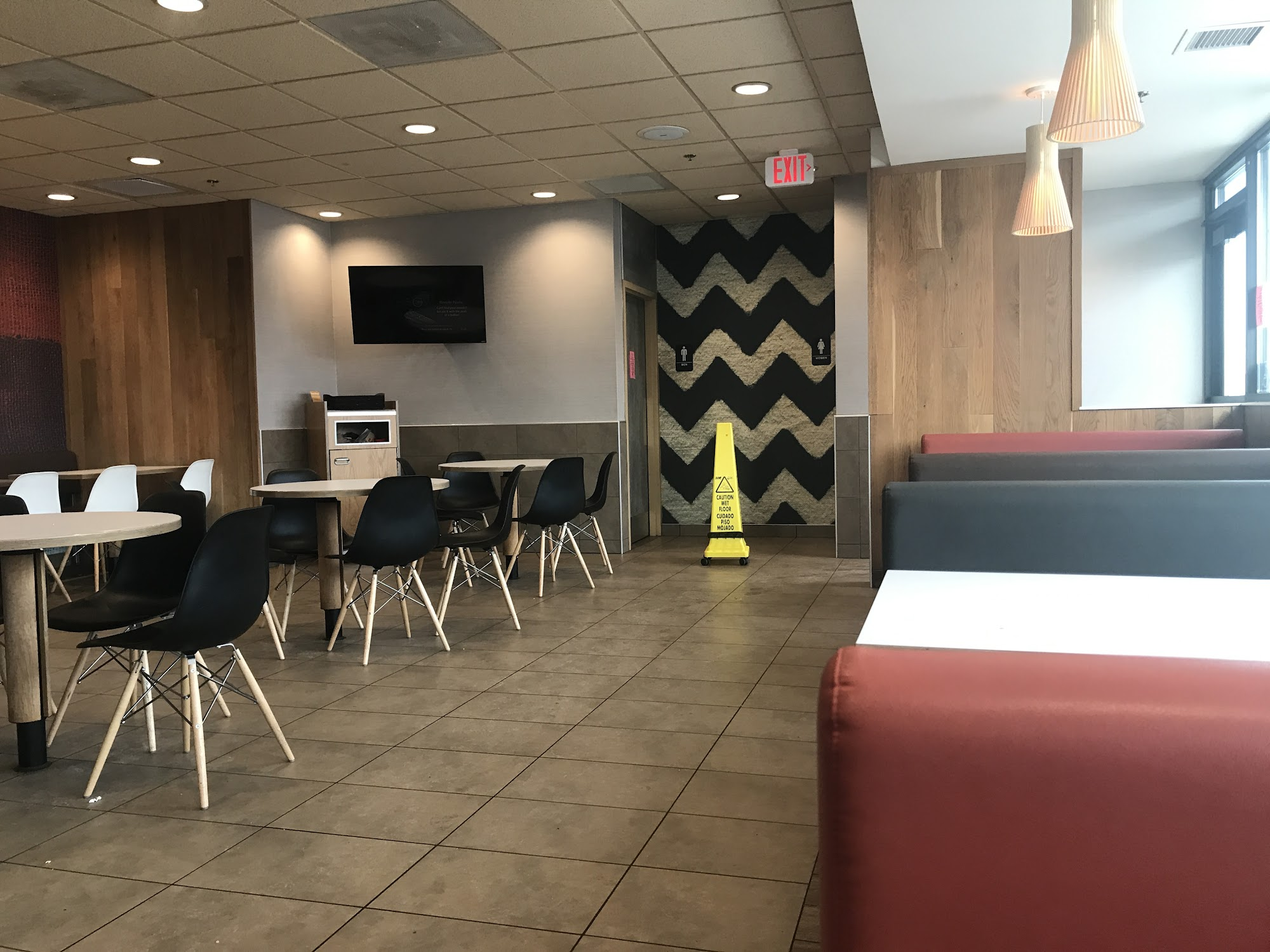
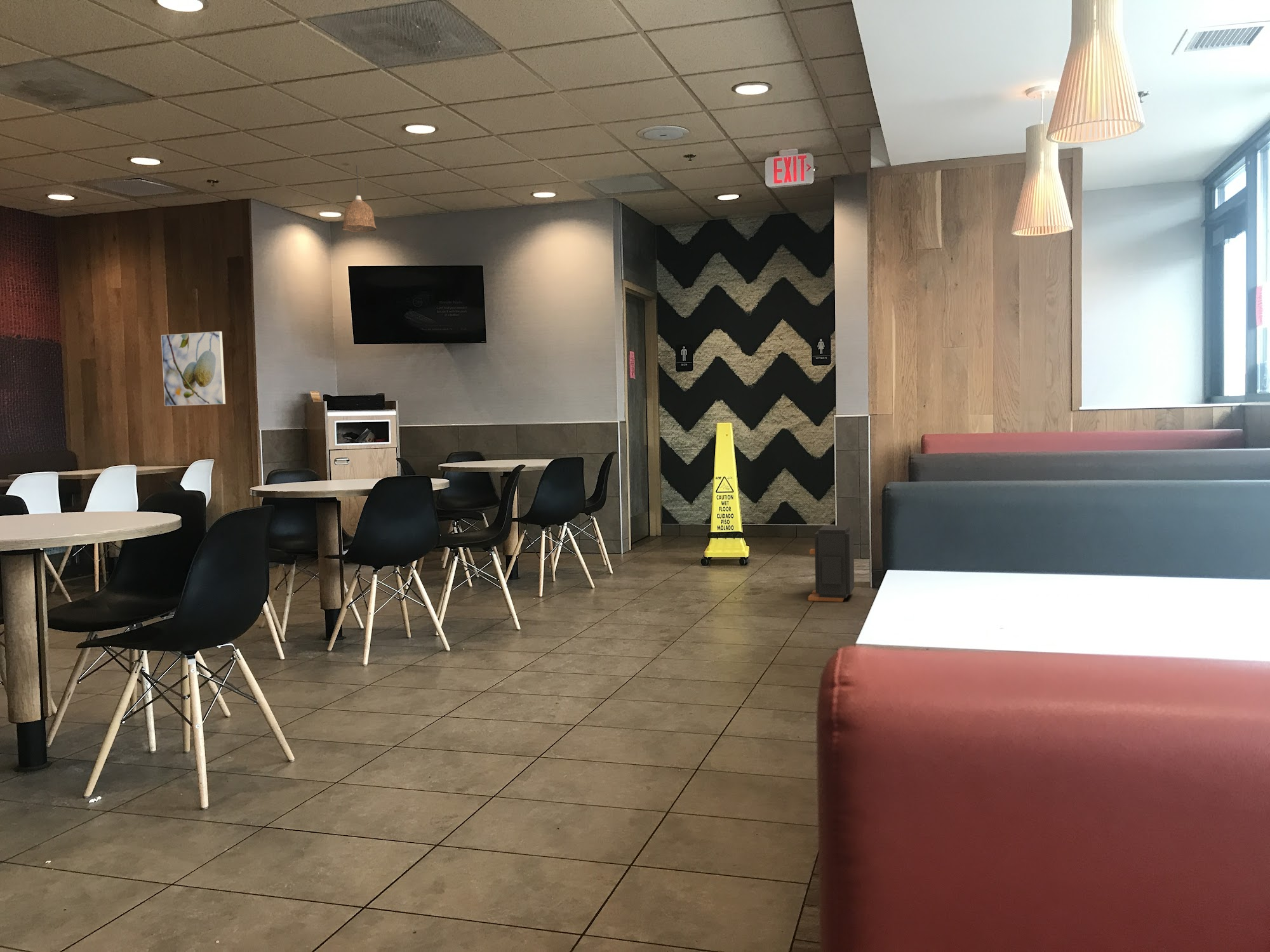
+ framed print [161,331,226,407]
+ trash can [808,525,855,602]
+ pendant lamp [342,165,377,233]
